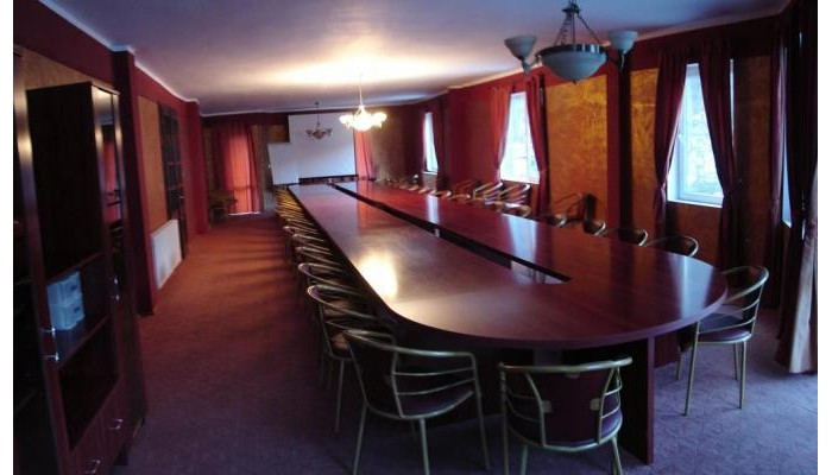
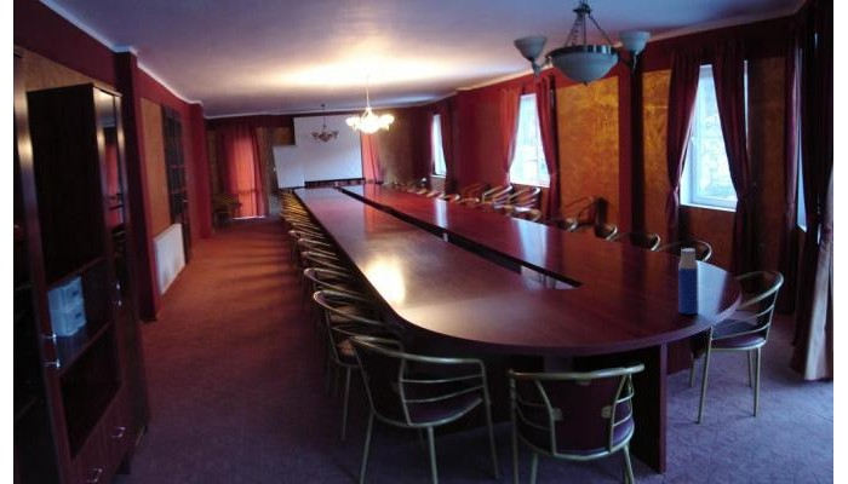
+ water bottle [677,248,700,316]
